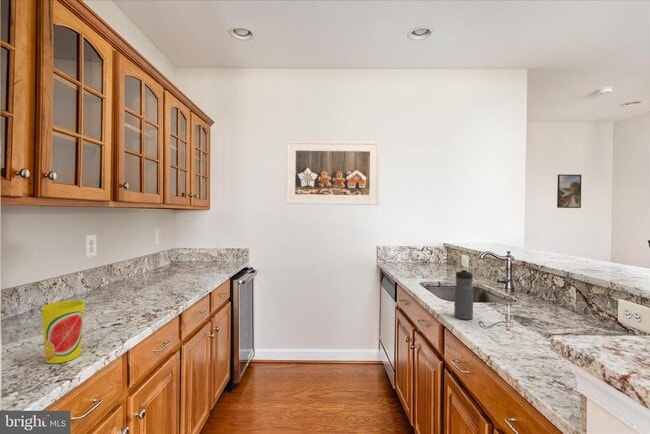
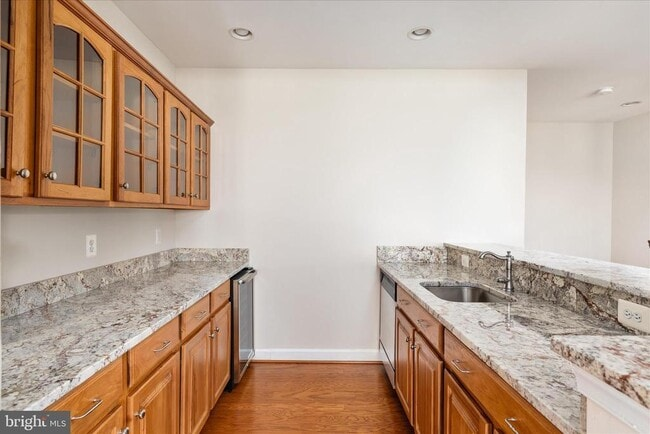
- cup [40,300,86,364]
- water bottle [453,268,474,321]
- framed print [284,140,381,206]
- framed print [556,173,582,209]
